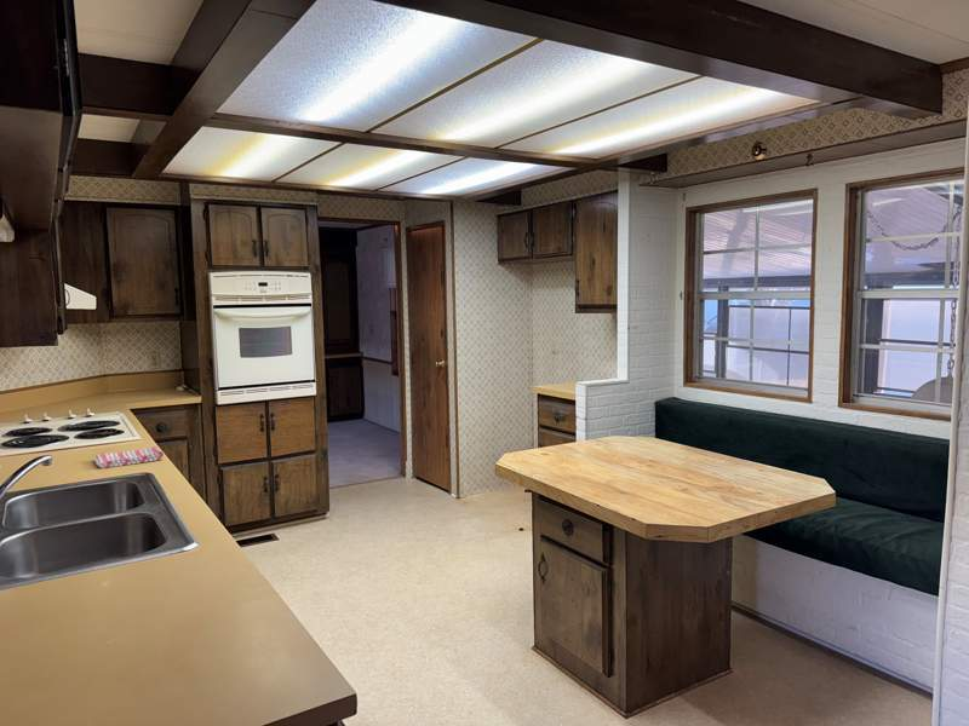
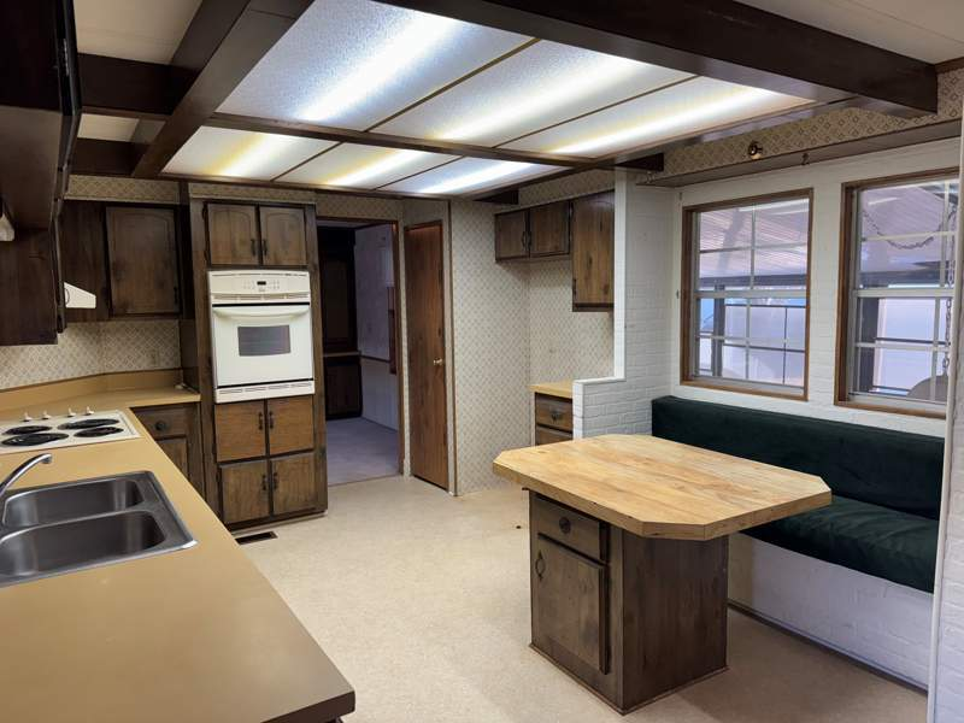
- dish towel [92,445,166,469]
